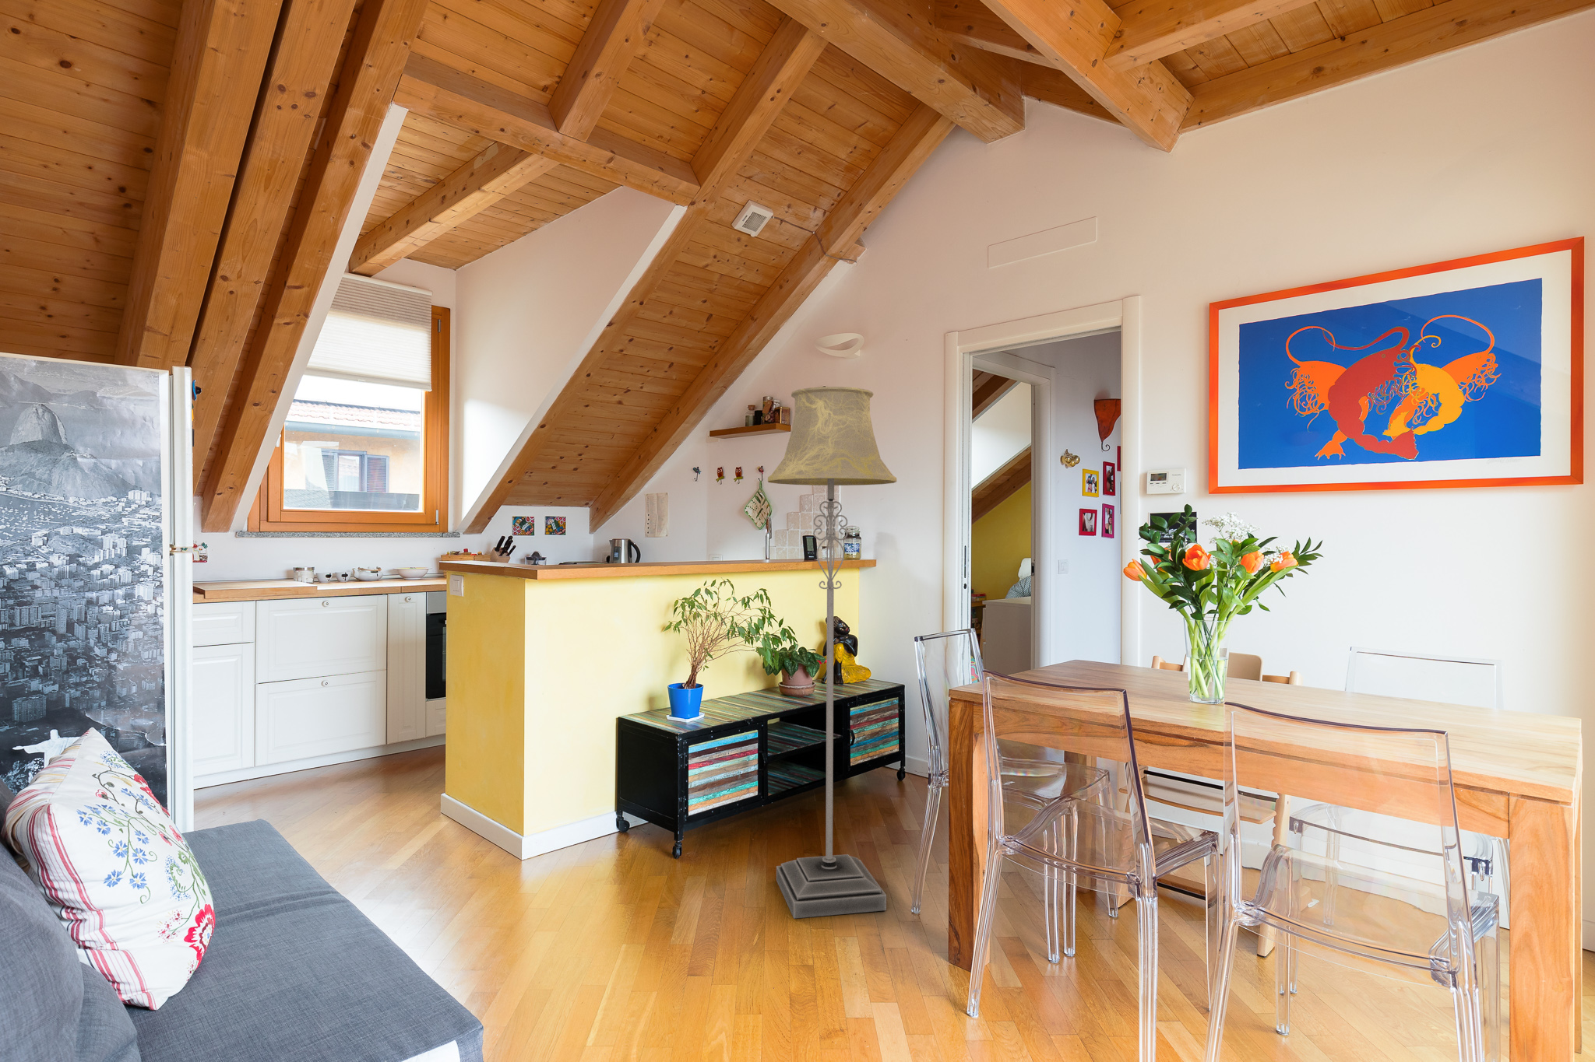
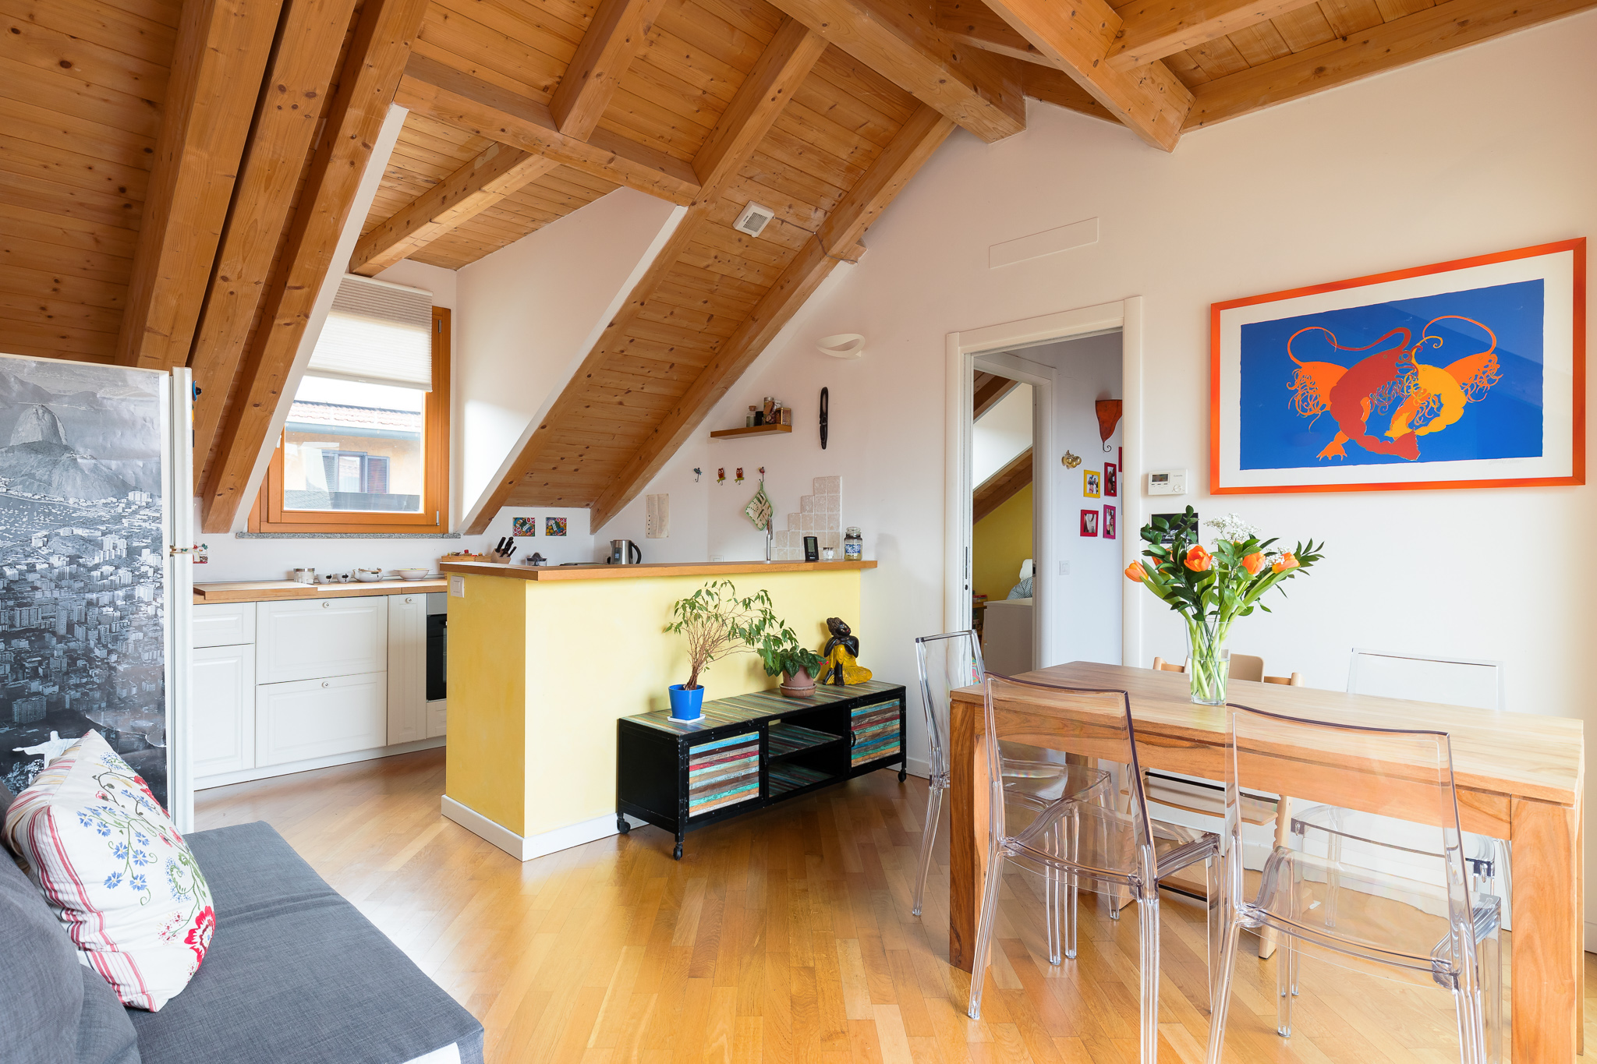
- floor lamp [767,386,898,919]
